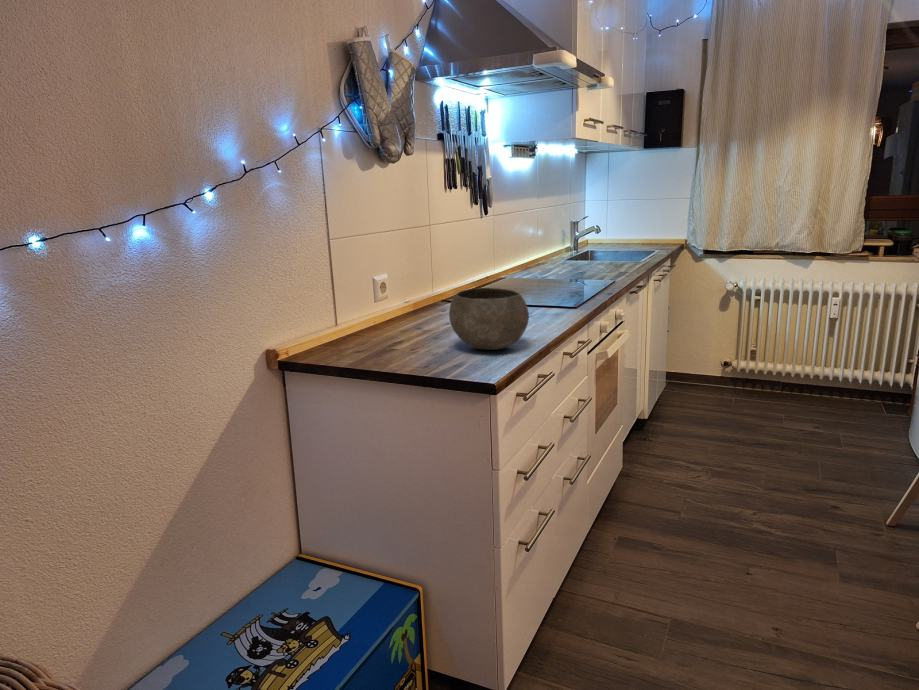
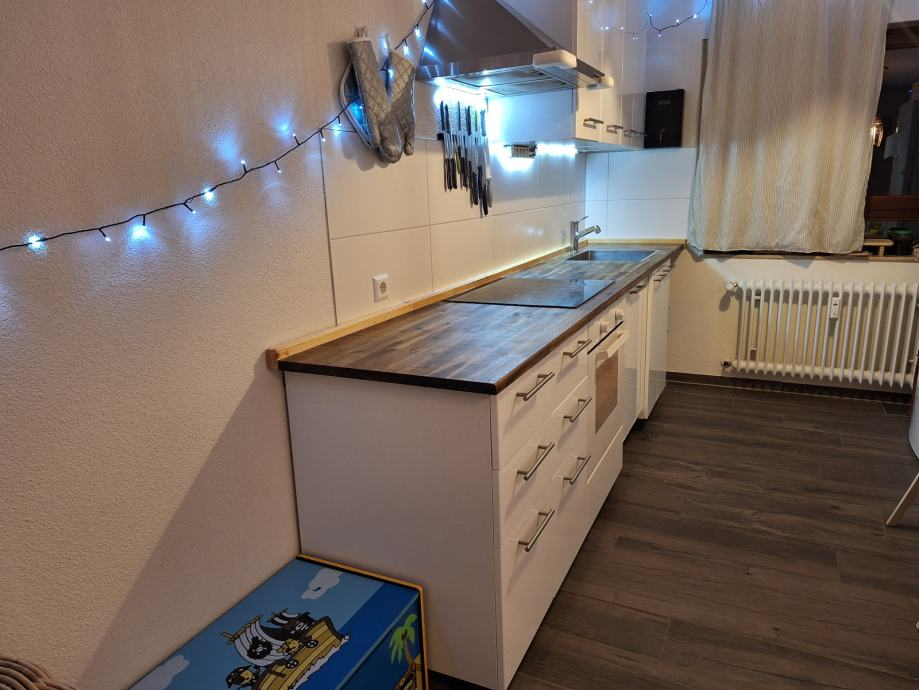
- bowl [448,287,530,351]
